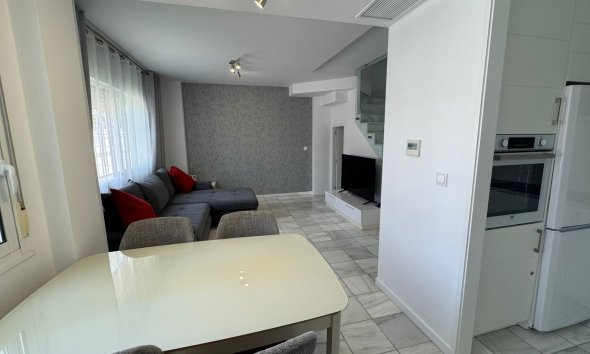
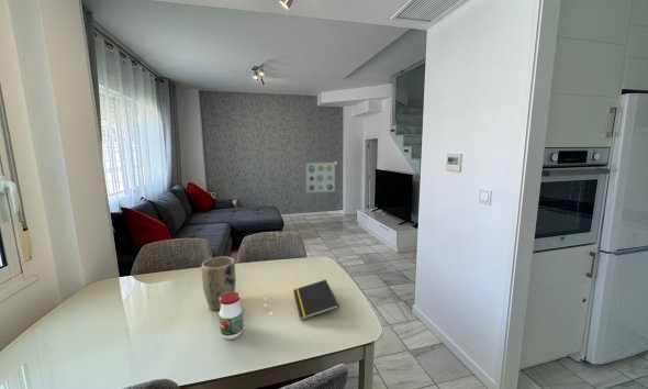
+ plant pot [201,256,237,311]
+ notepad [292,279,340,321]
+ jar [217,291,244,341]
+ wall art [304,162,336,194]
